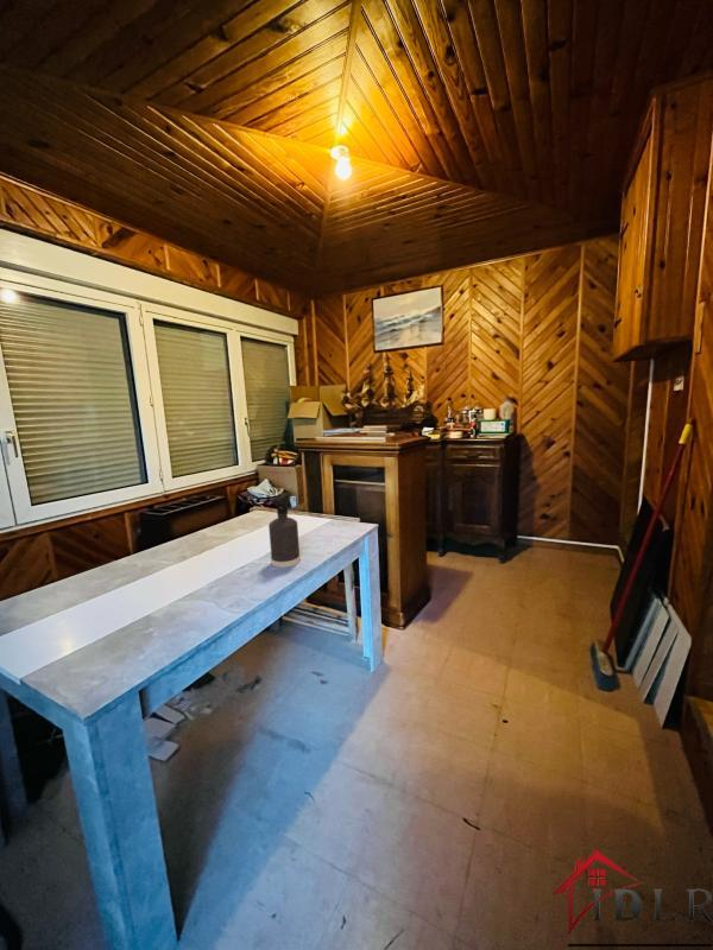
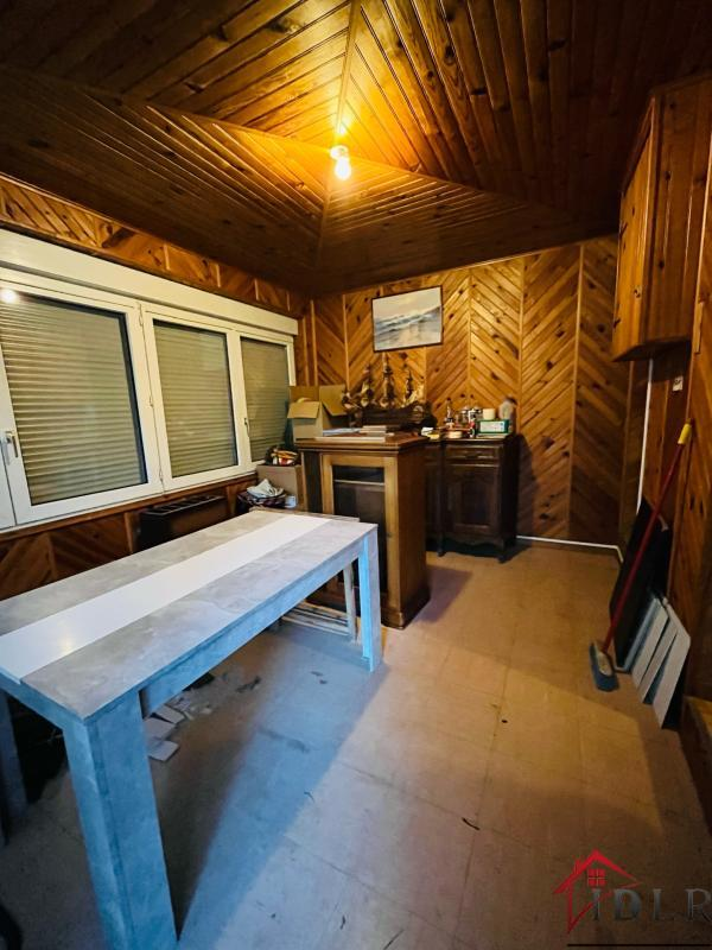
- spray bottle [267,492,302,569]
